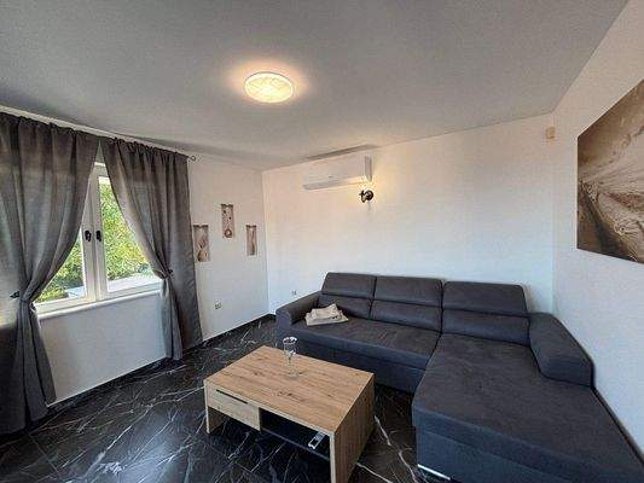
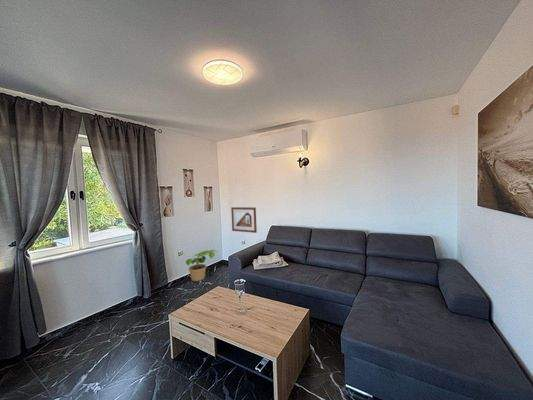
+ potted plant [185,249,219,282]
+ picture frame [230,206,258,234]
